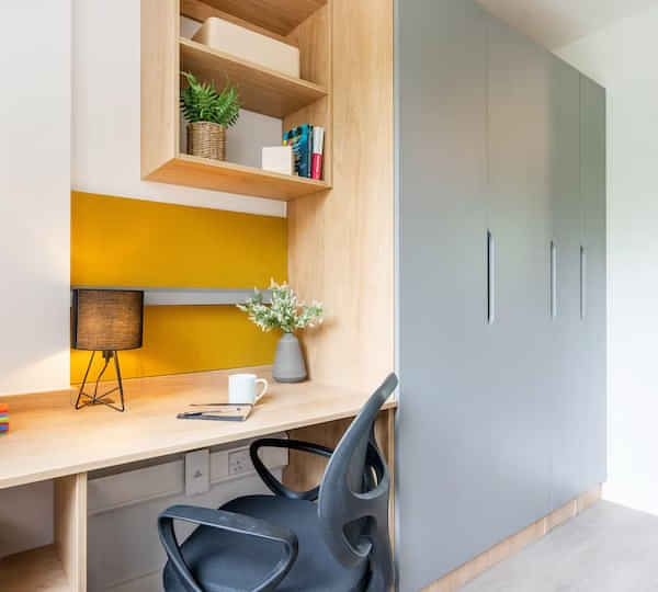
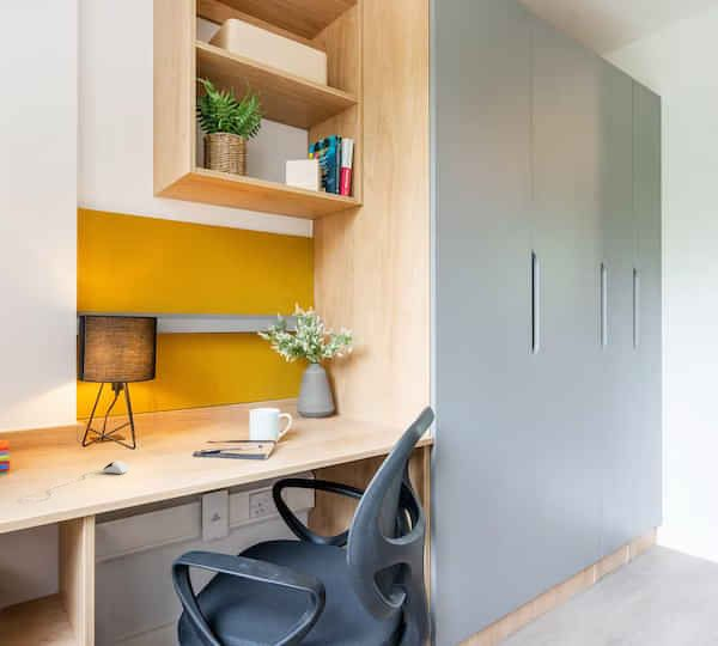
+ computer mouse [20,461,129,502]
